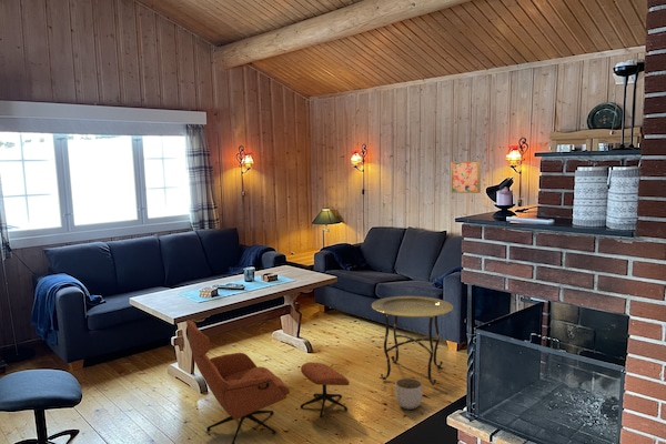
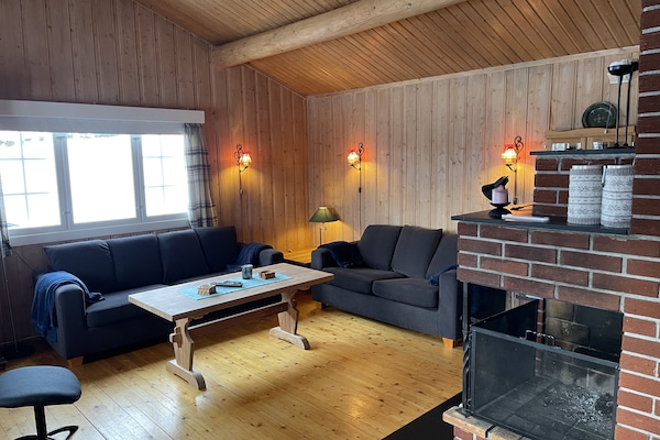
- lounge chair [185,319,351,444]
- wall art [451,160,482,194]
- side table [371,295,454,386]
- planter [394,377,423,411]
